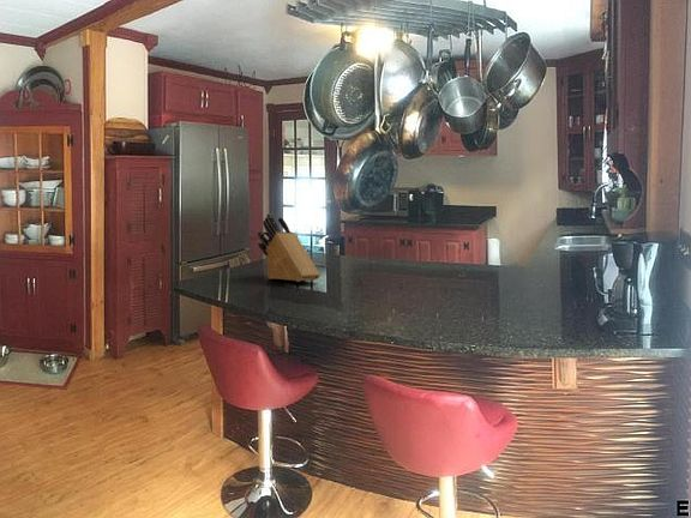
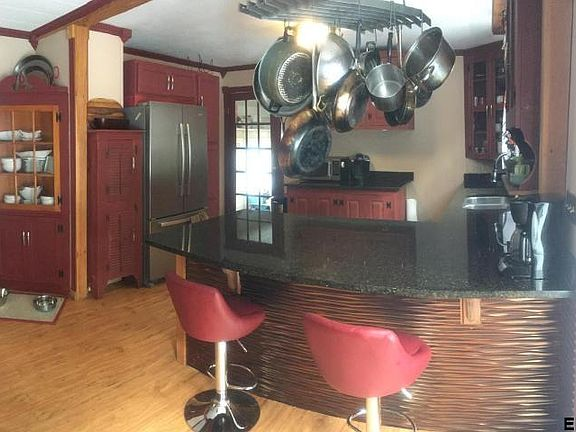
- knife block [257,212,322,283]
